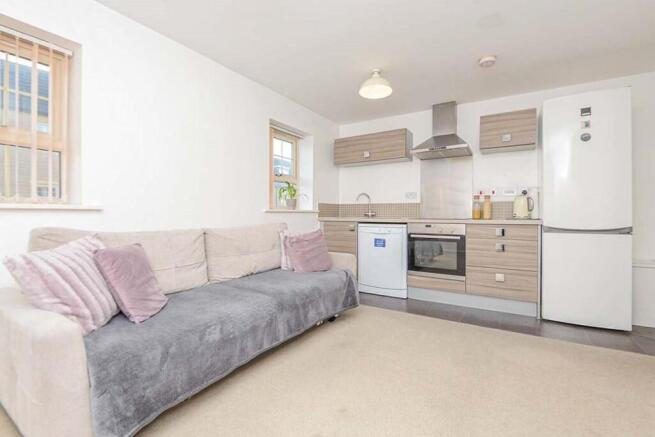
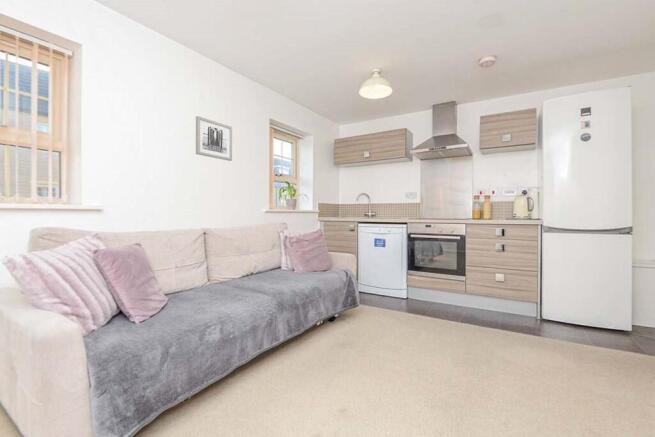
+ wall art [195,115,233,162]
